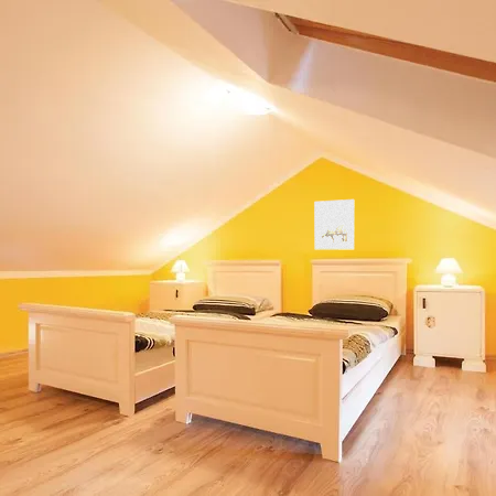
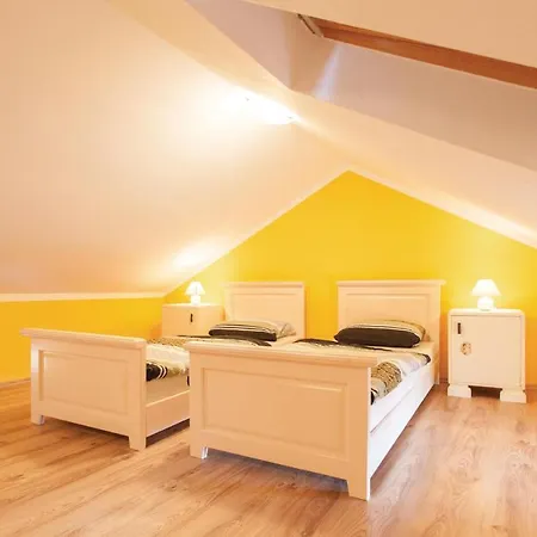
- wall art [313,198,356,251]
